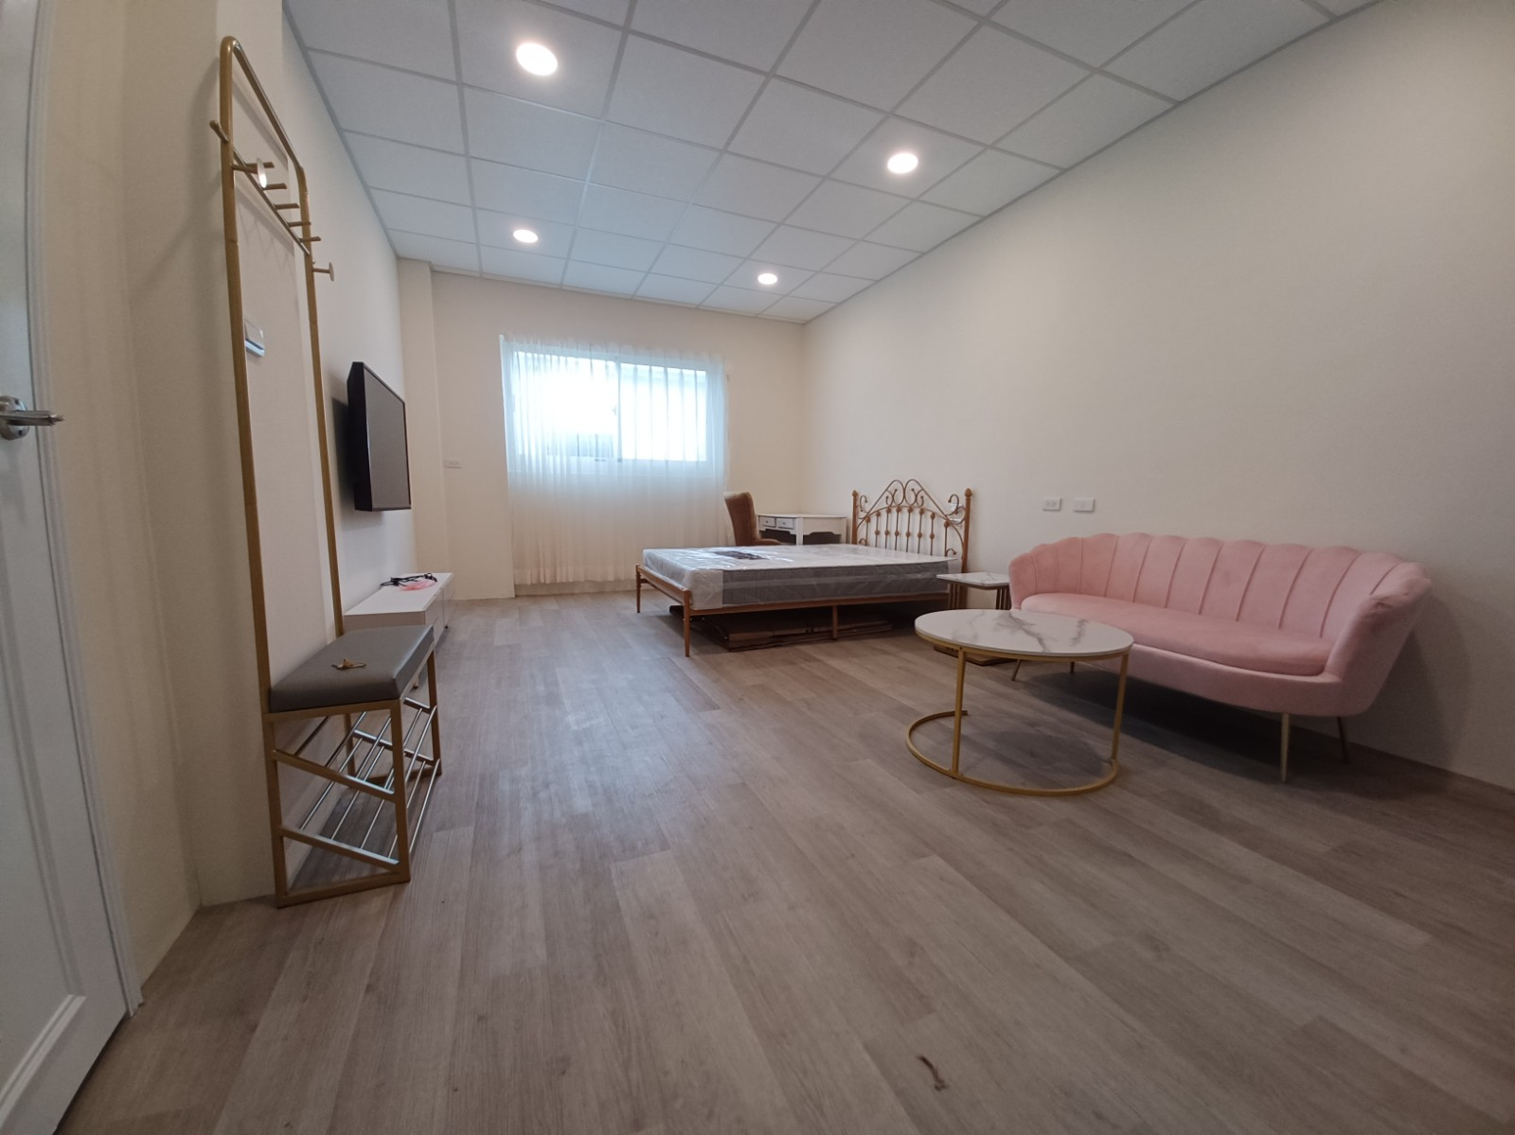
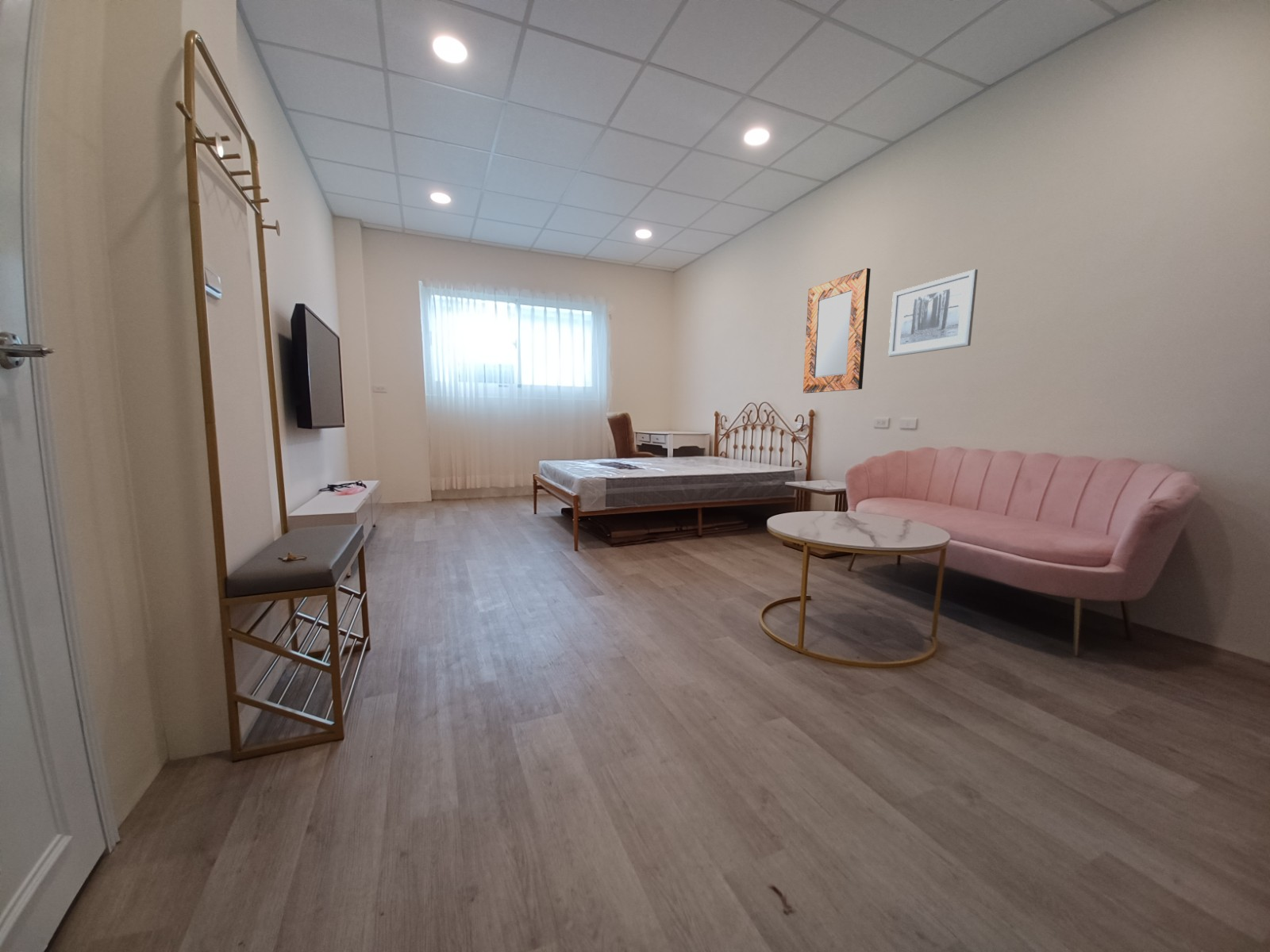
+ wall art [887,268,979,358]
+ home mirror [802,267,872,394]
